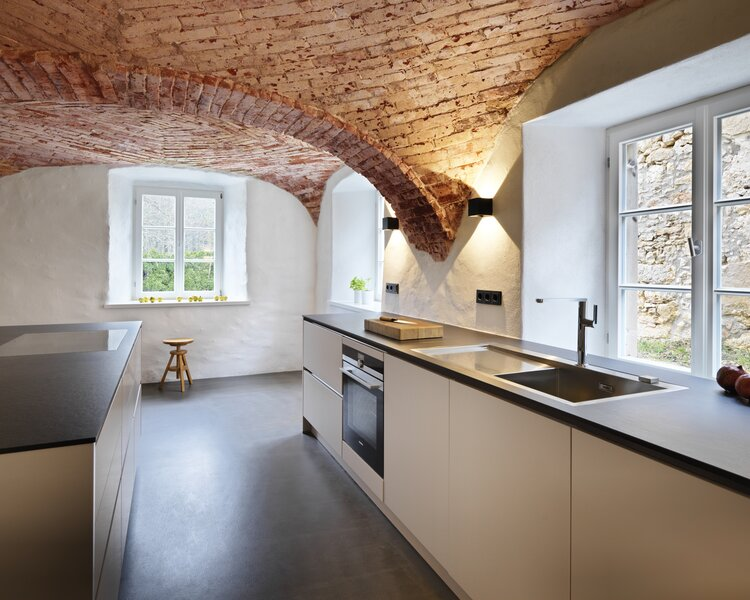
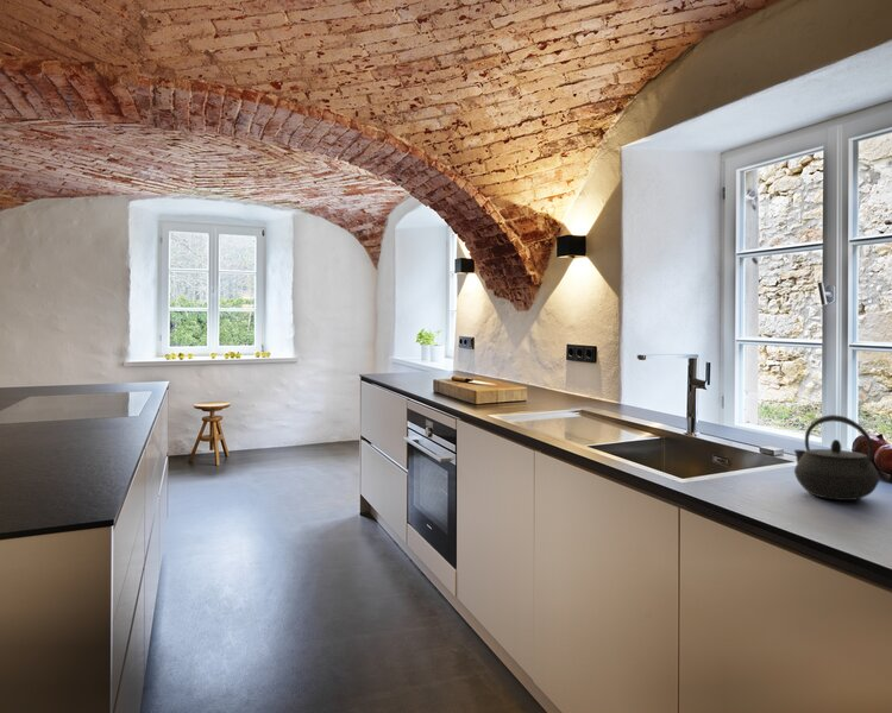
+ kettle [793,414,880,501]
